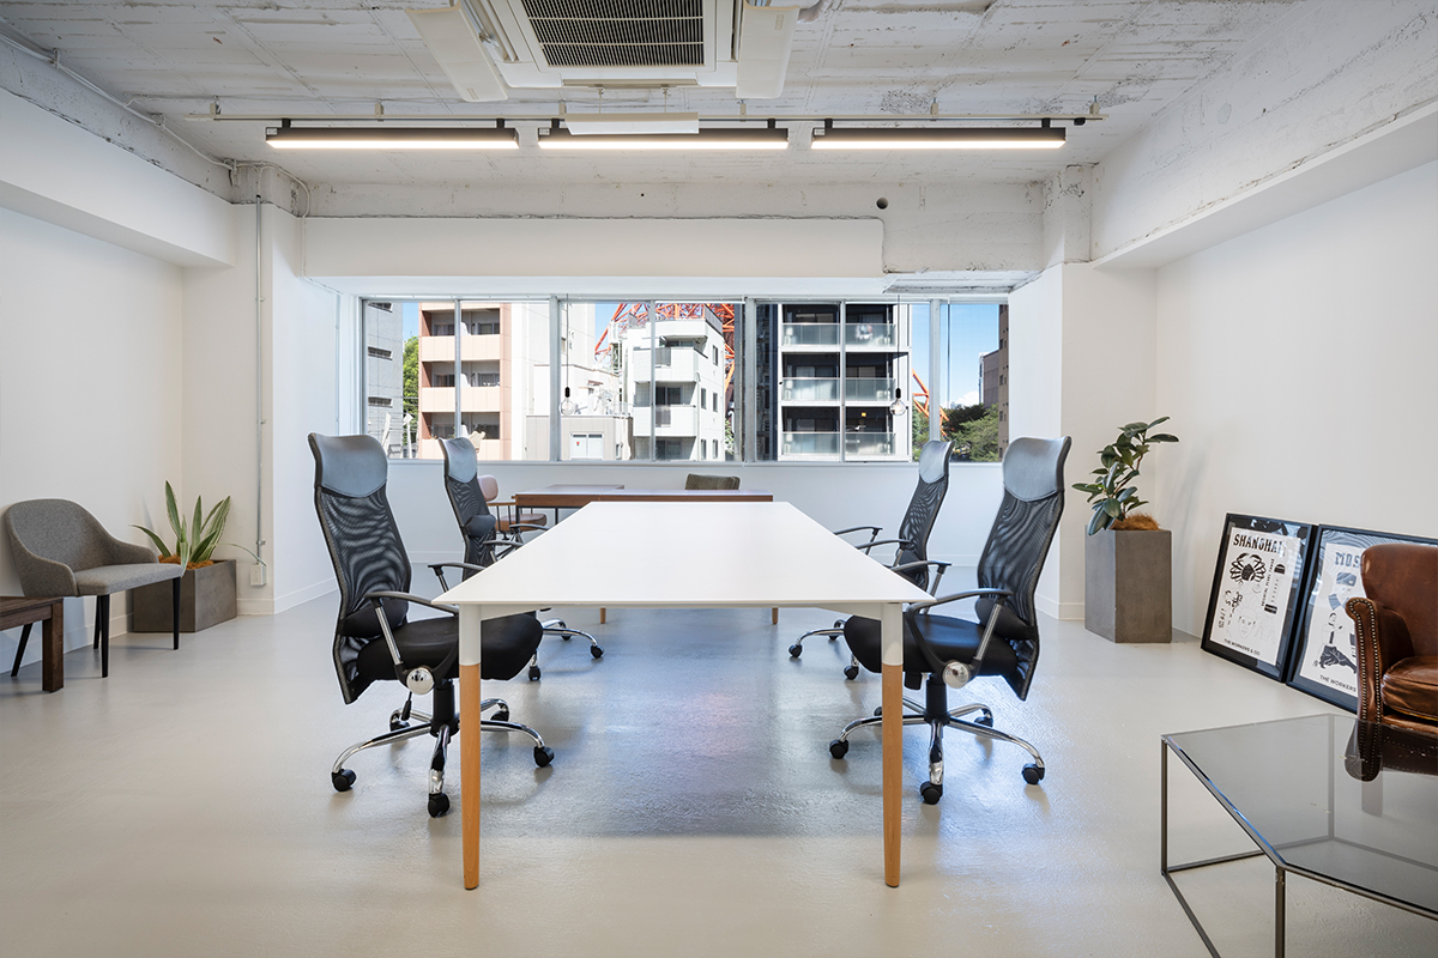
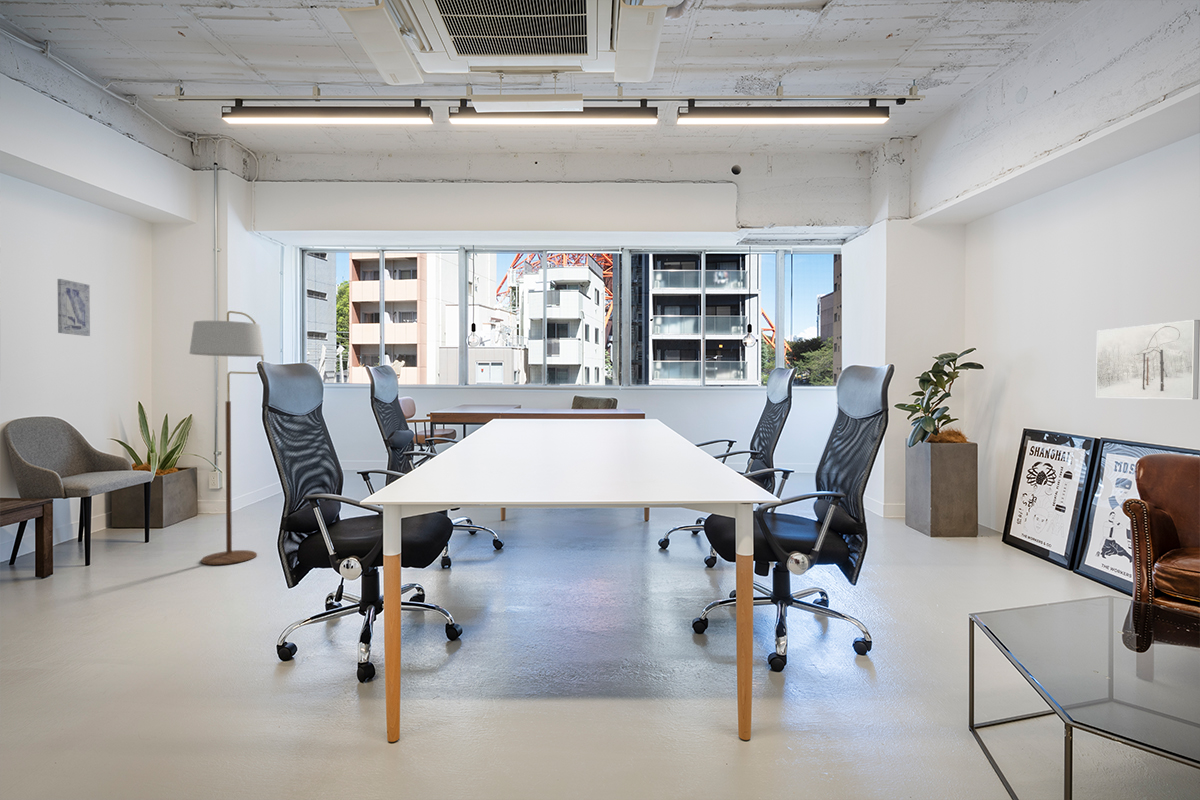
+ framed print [1095,319,1200,400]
+ wall art [57,278,91,337]
+ floor lamp [188,310,265,566]
